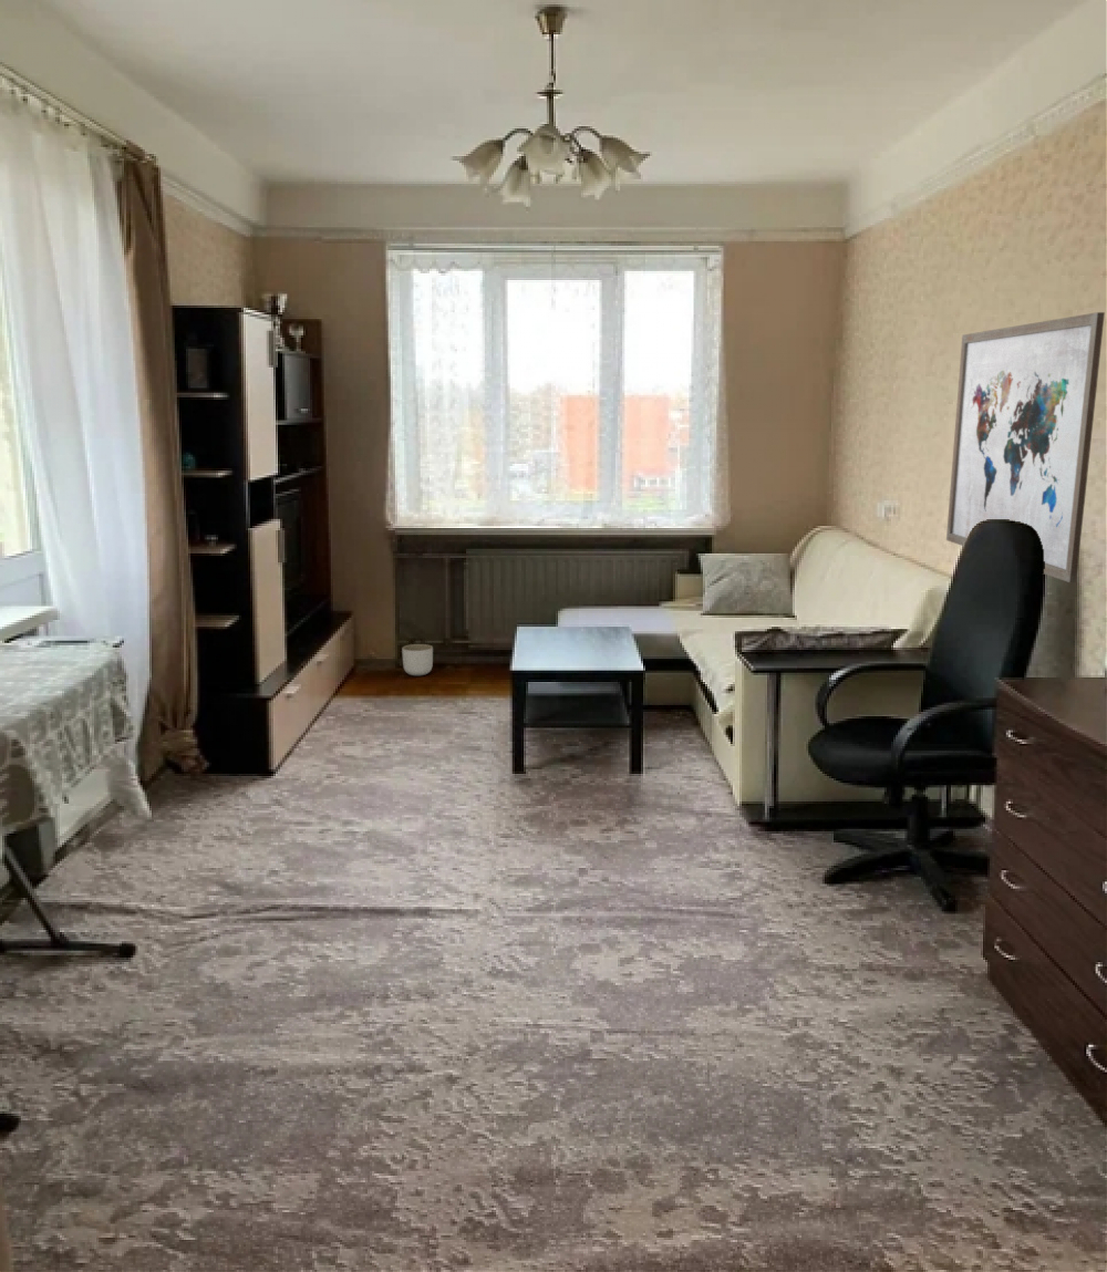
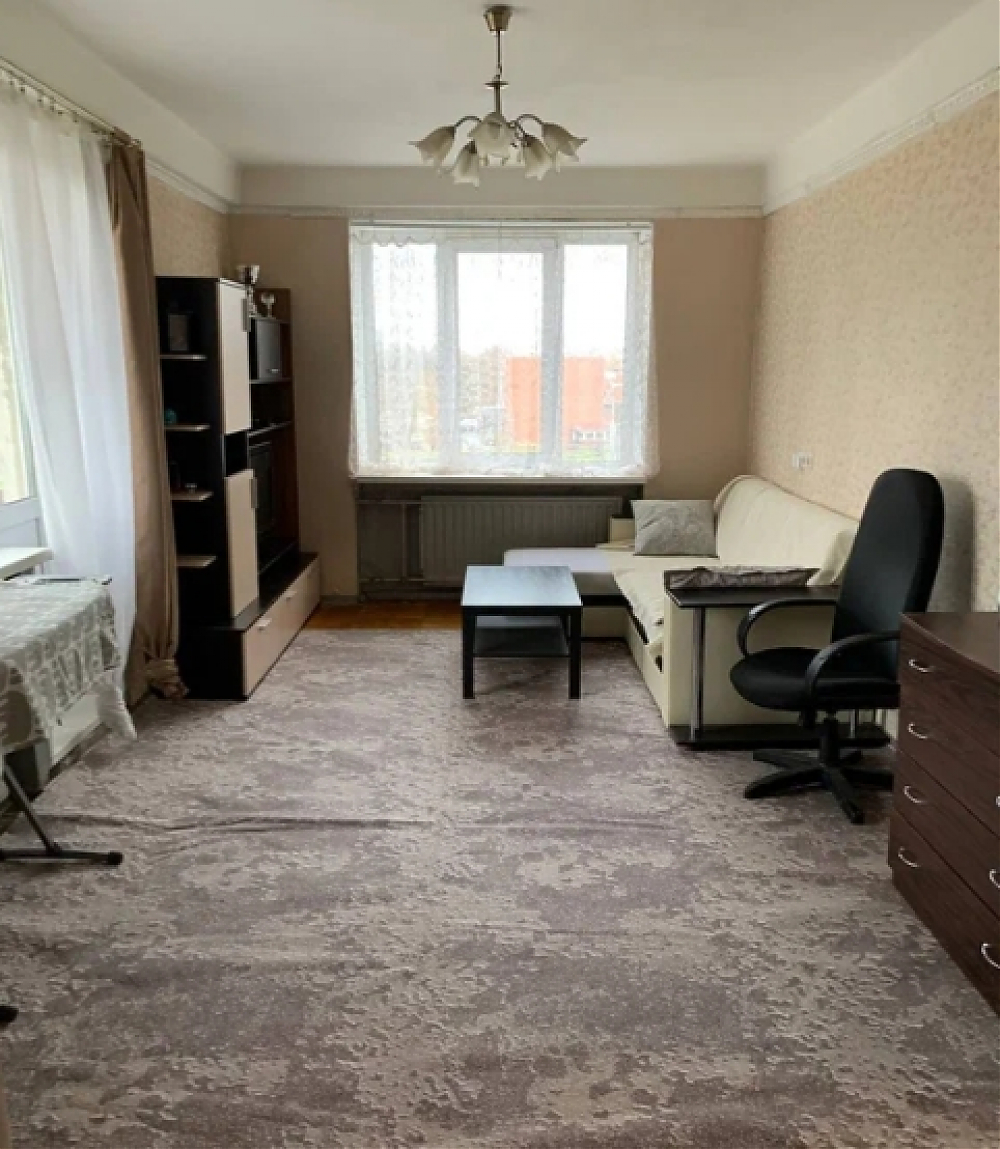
- wall art [945,311,1106,583]
- planter [401,643,434,676]
